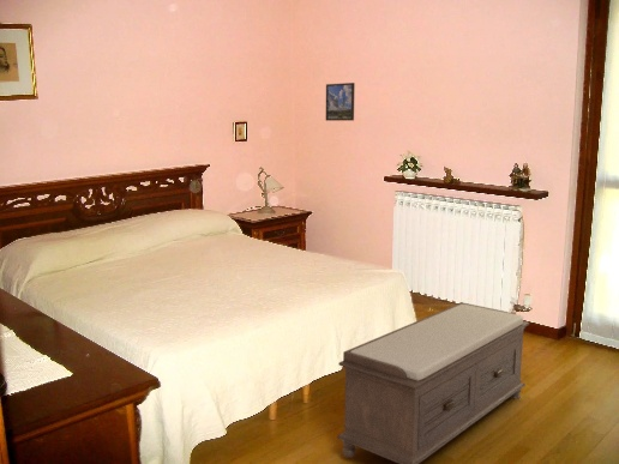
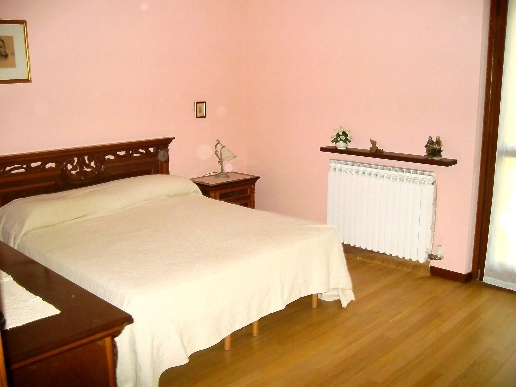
- bench [336,301,530,464]
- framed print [325,82,356,122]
